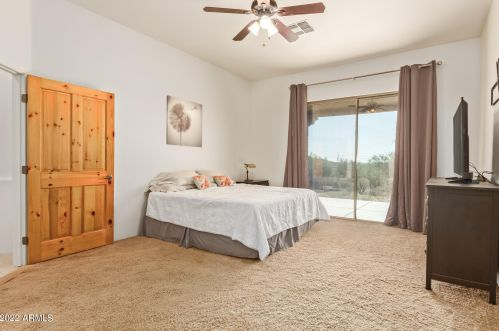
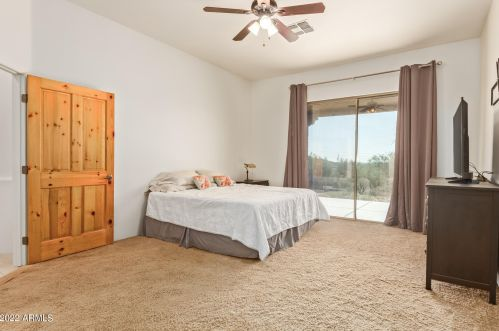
- wall art [165,94,203,148]
